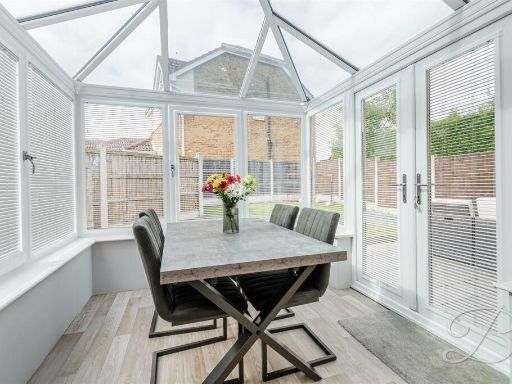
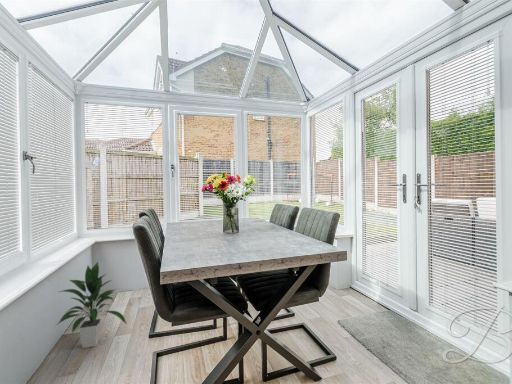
+ indoor plant [54,261,128,349]
